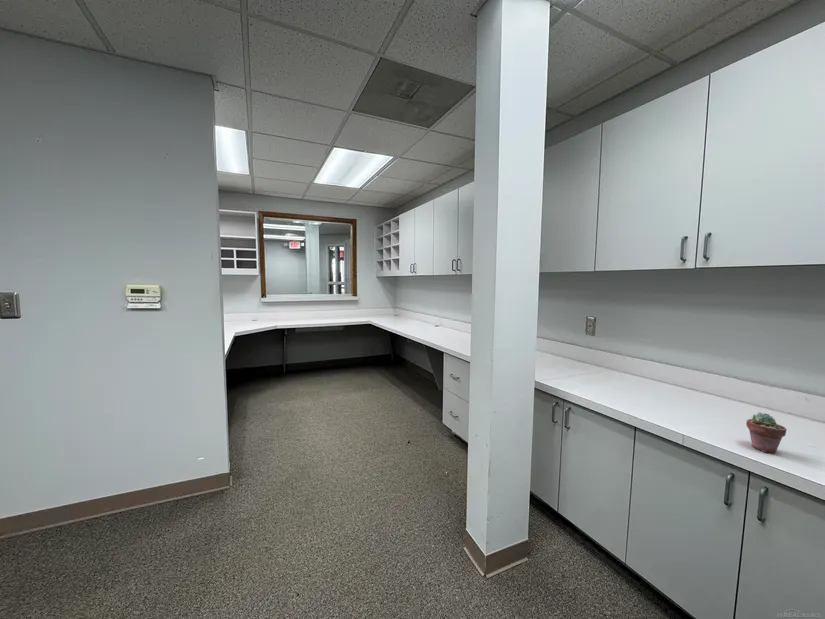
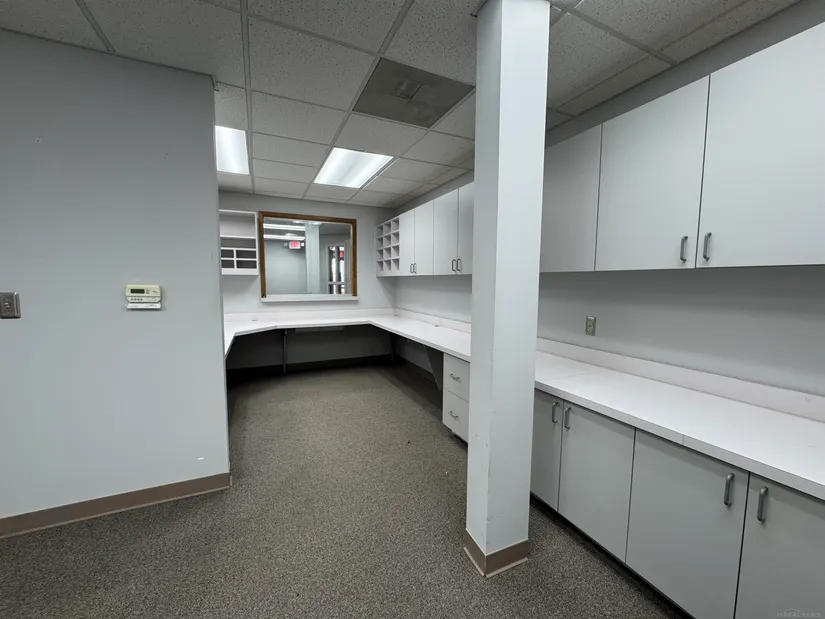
- potted succulent [745,411,787,454]
